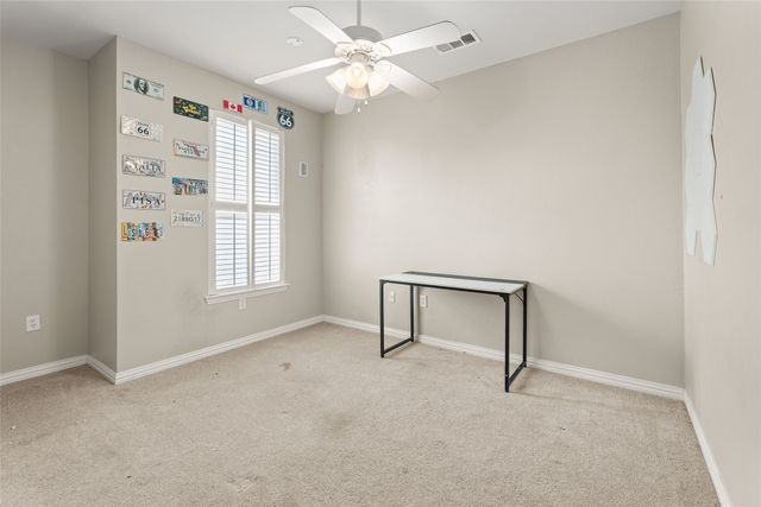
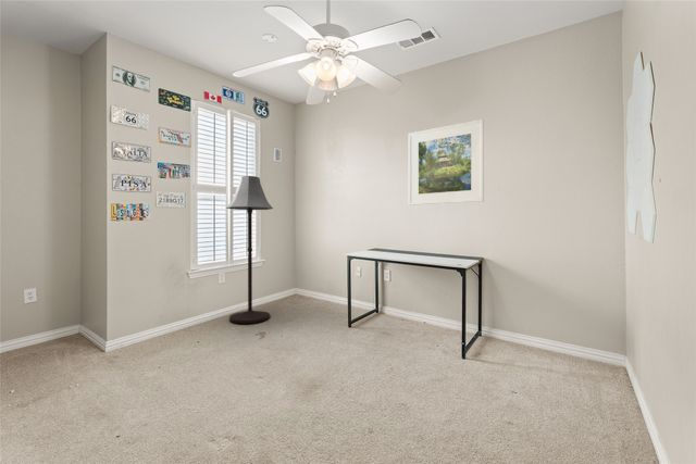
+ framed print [408,118,485,206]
+ floor lamp [225,175,274,324]
